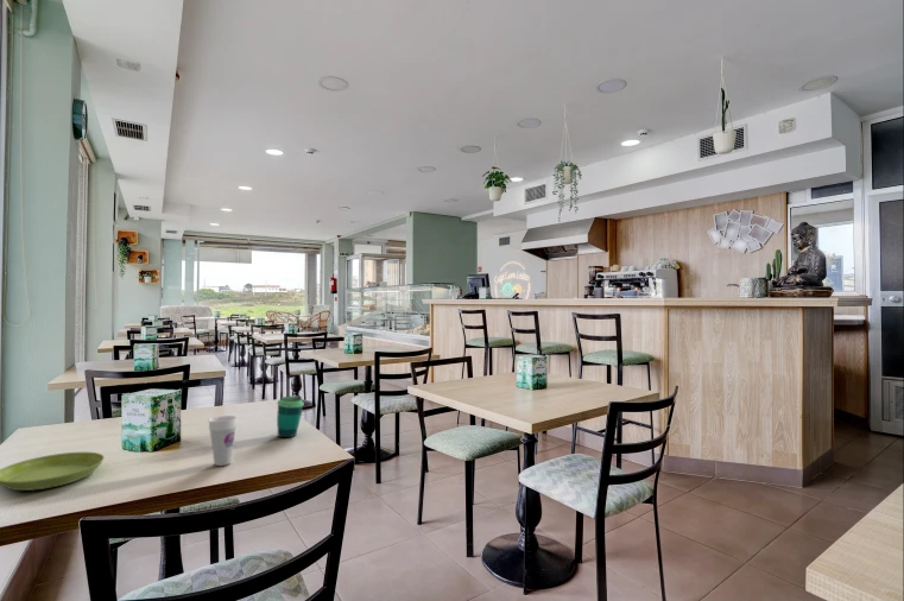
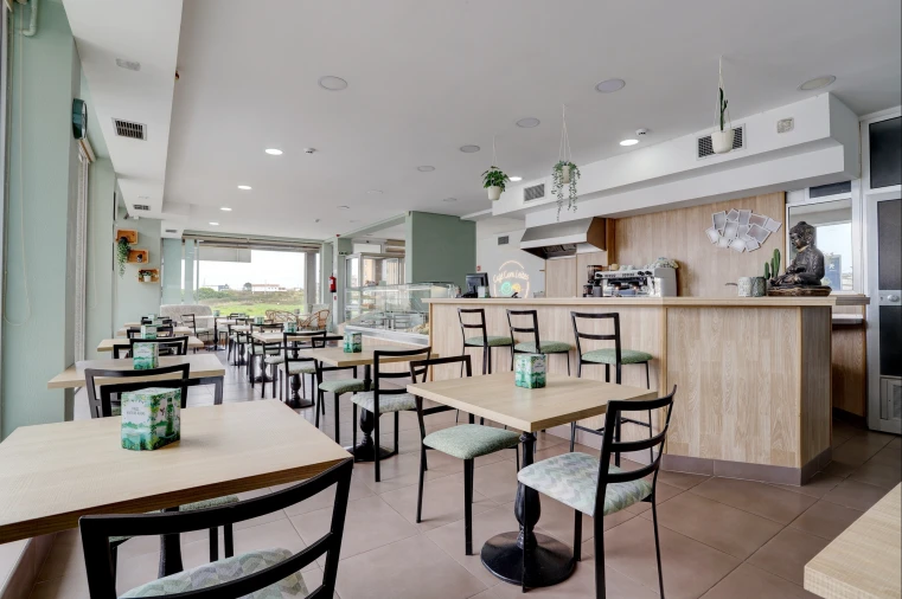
- cup [208,415,238,467]
- cup [276,394,305,438]
- saucer [0,451,106,492]
